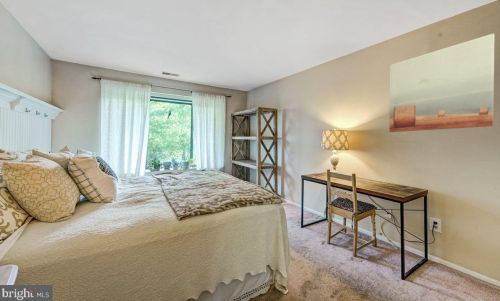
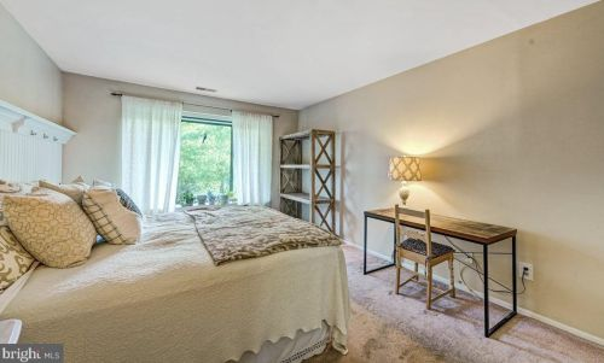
- wall art [388,33,495,133]
